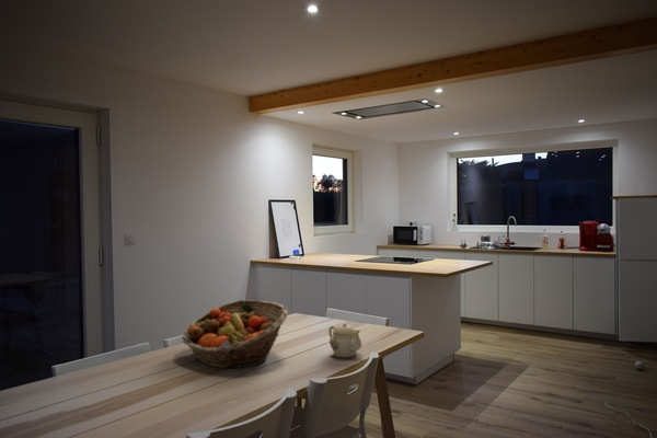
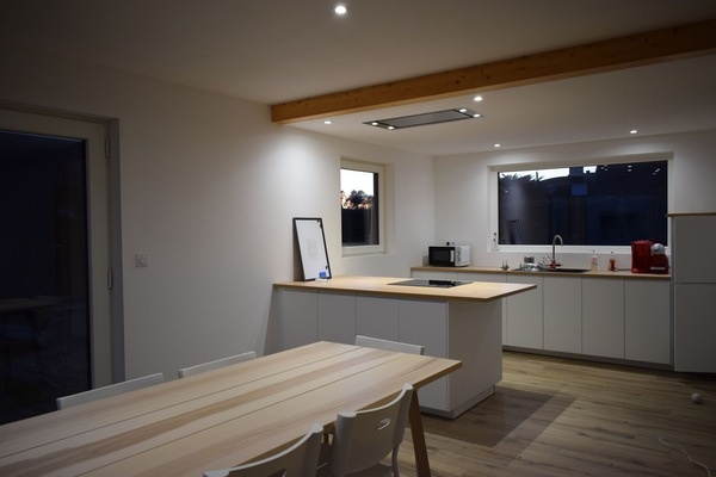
- fruit basket [181,299,289,369]
- teapot [327,322,362,358]
